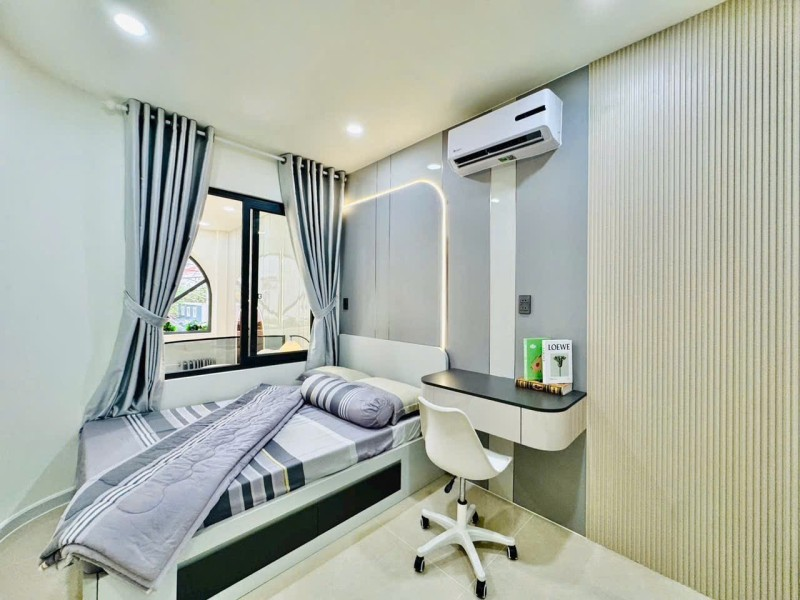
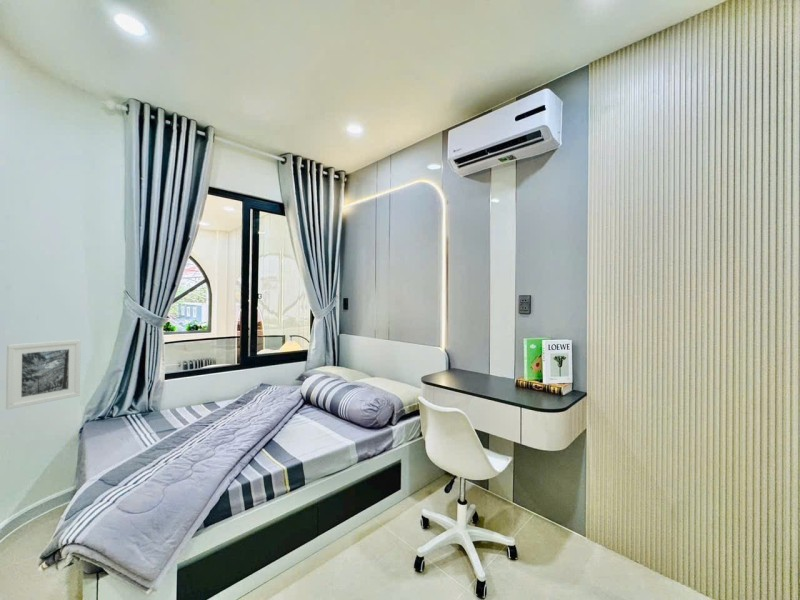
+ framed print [5,339,82,410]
